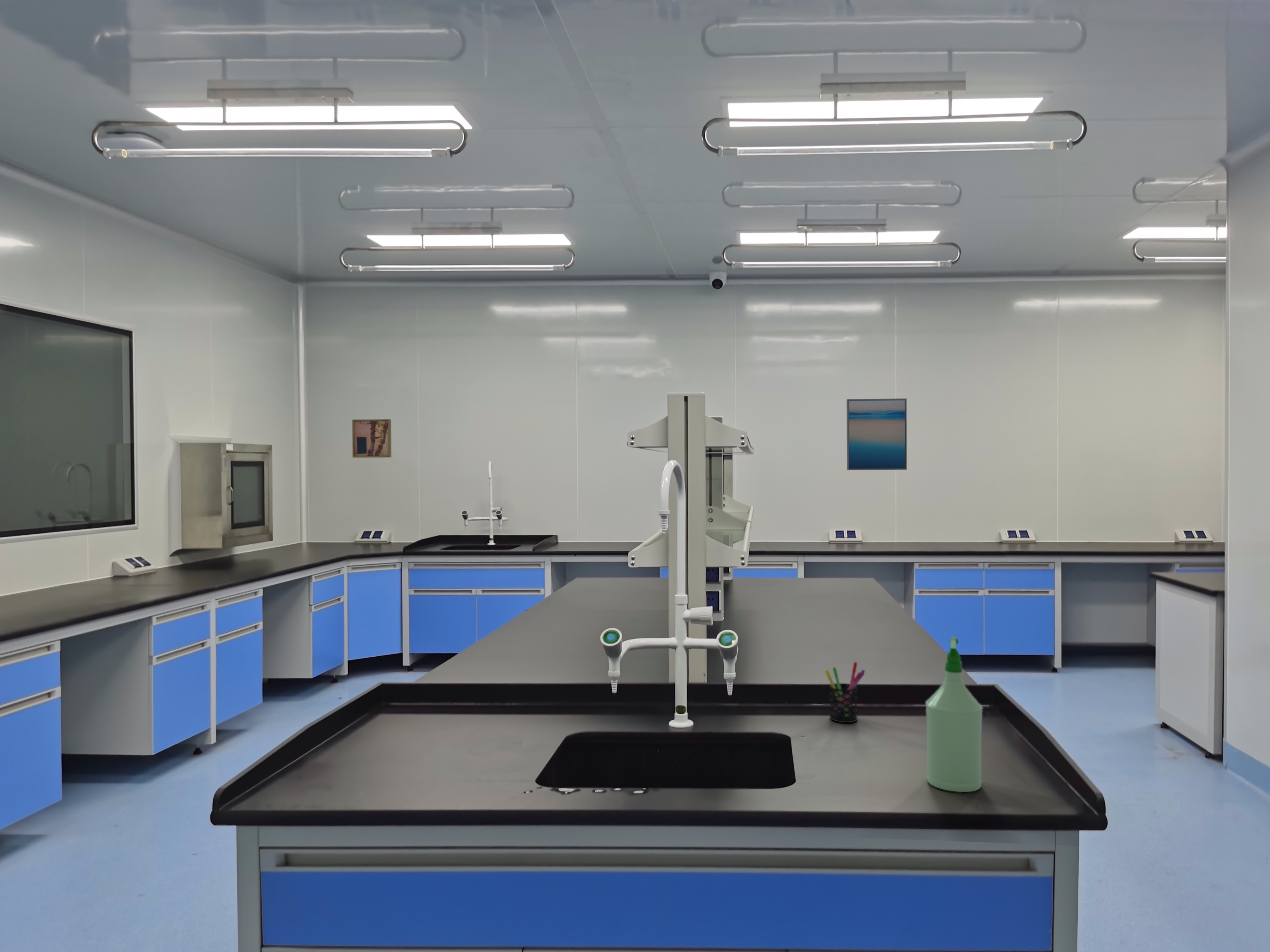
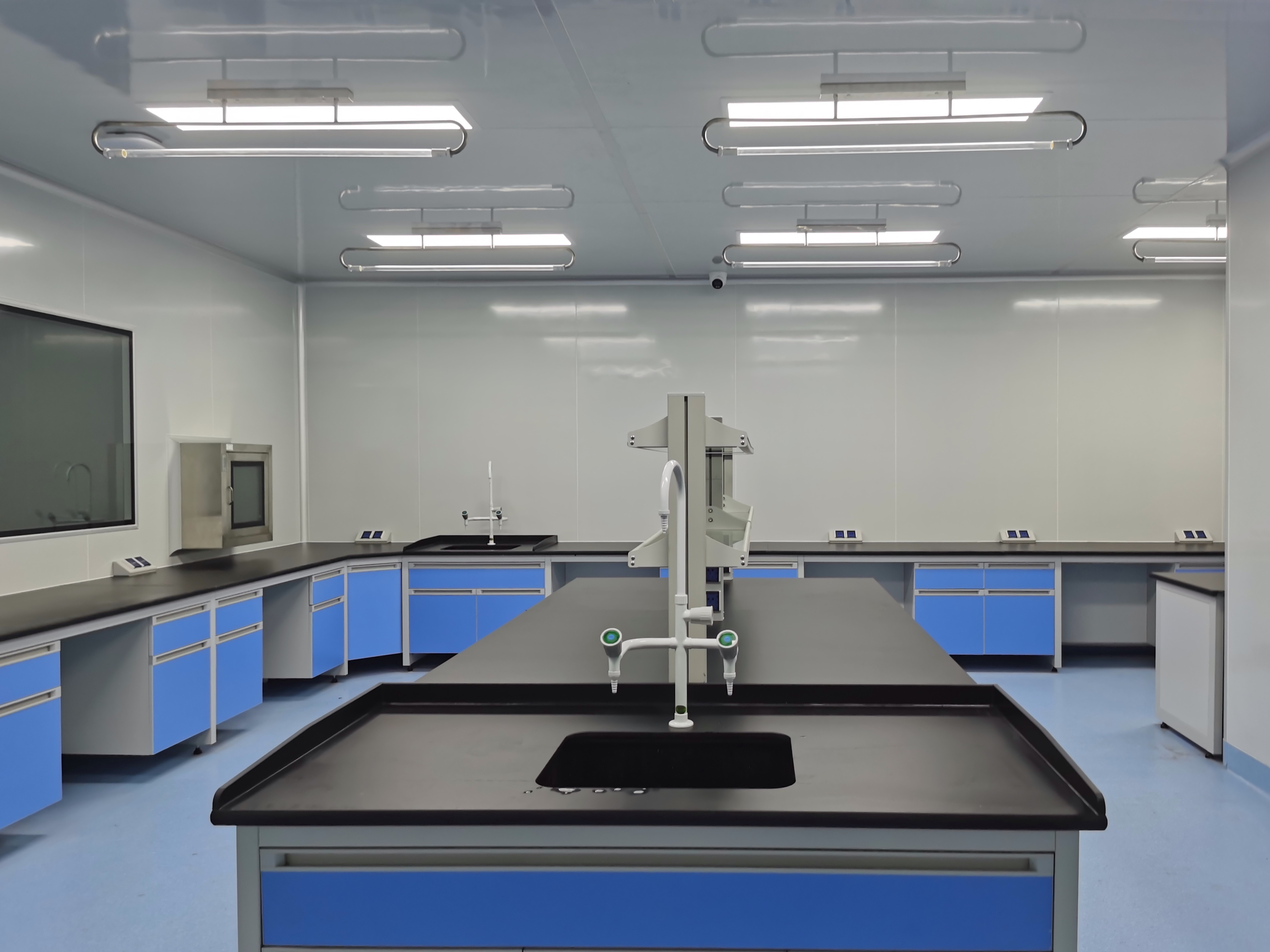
- pen holder [824,662,865,723]
- wall art [352,419,392,458]
- spray bottle [925,636,983,793]
- wall art [846,398,907,470]
